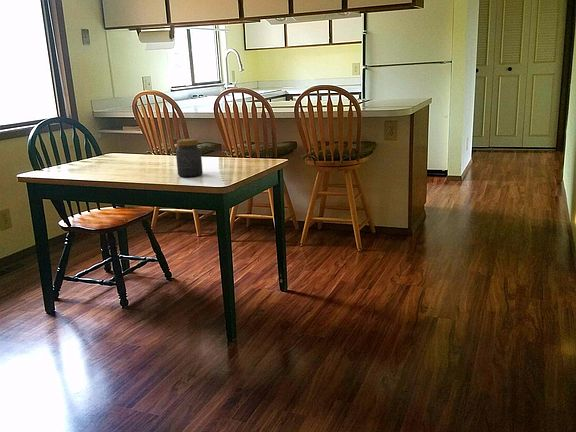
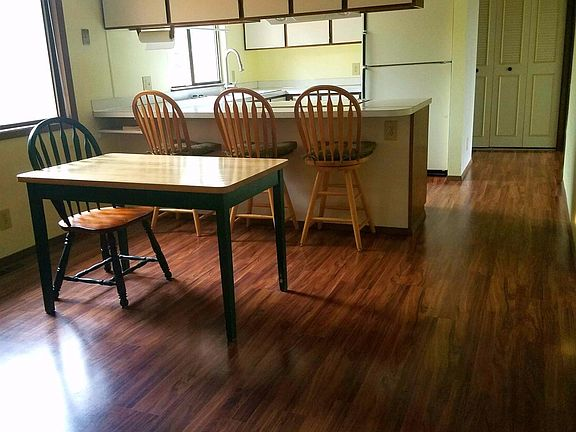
- jar [175,138,204,178]
